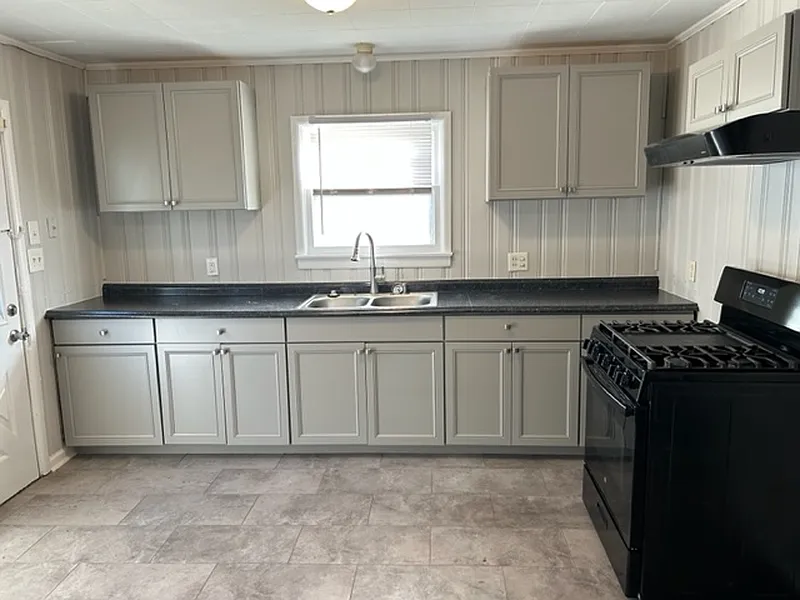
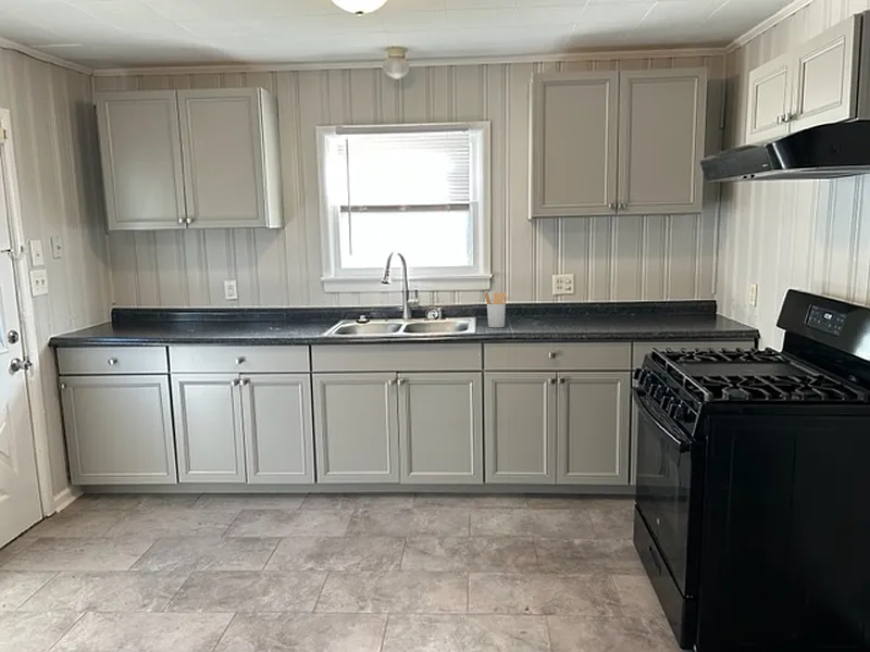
+ utensil holder [484,291,510,328]
